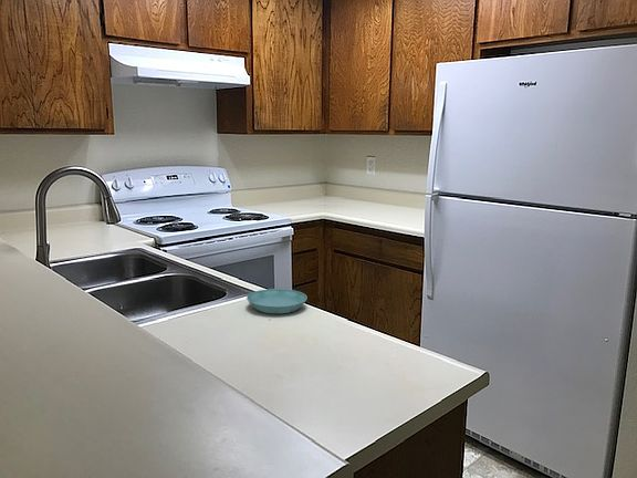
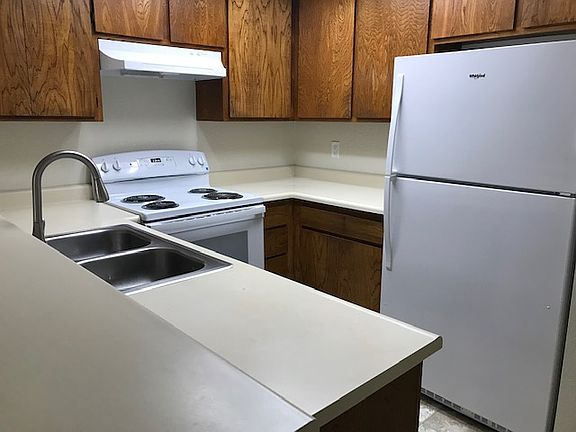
- saucer [246,288,309,315]
